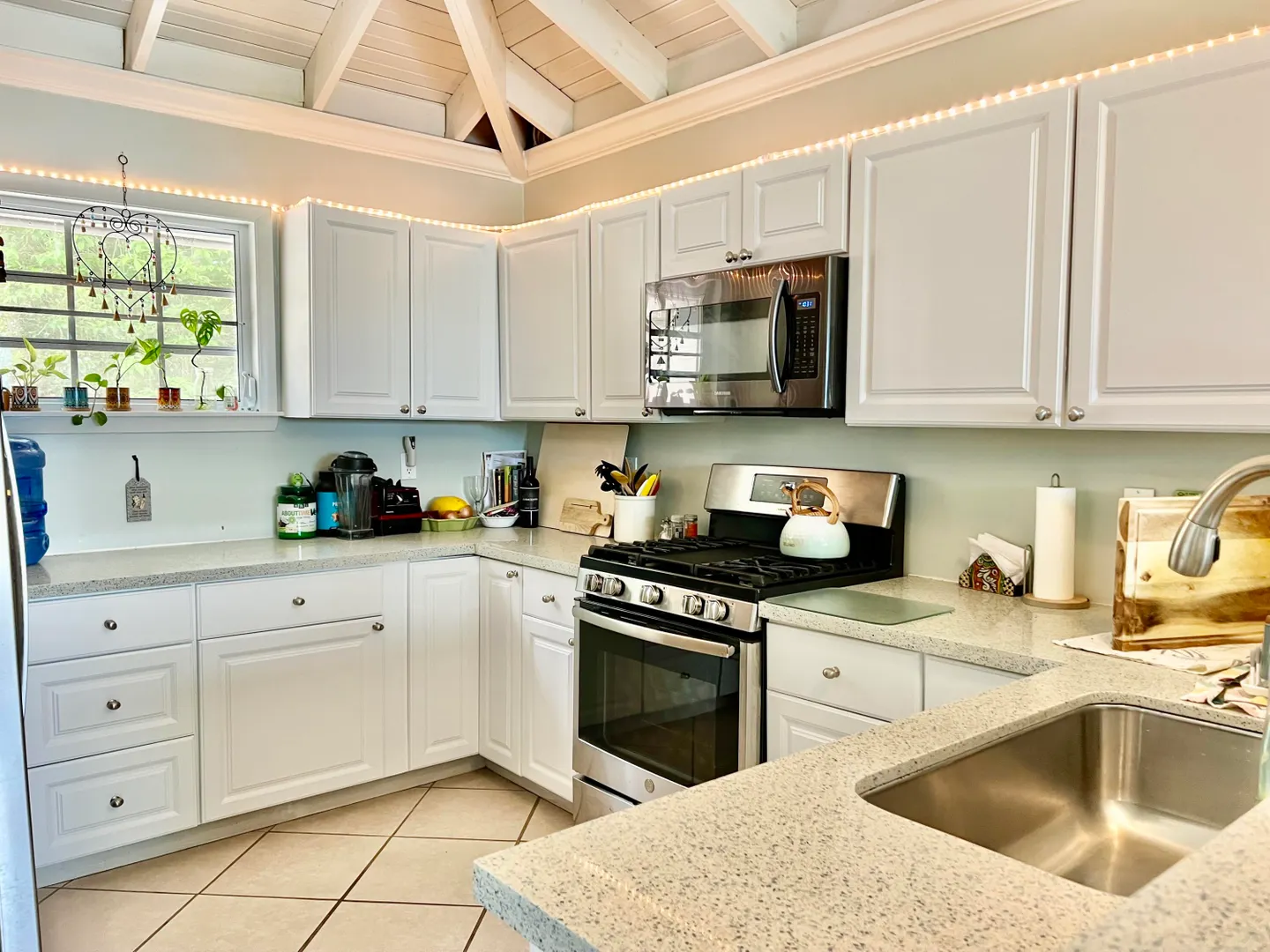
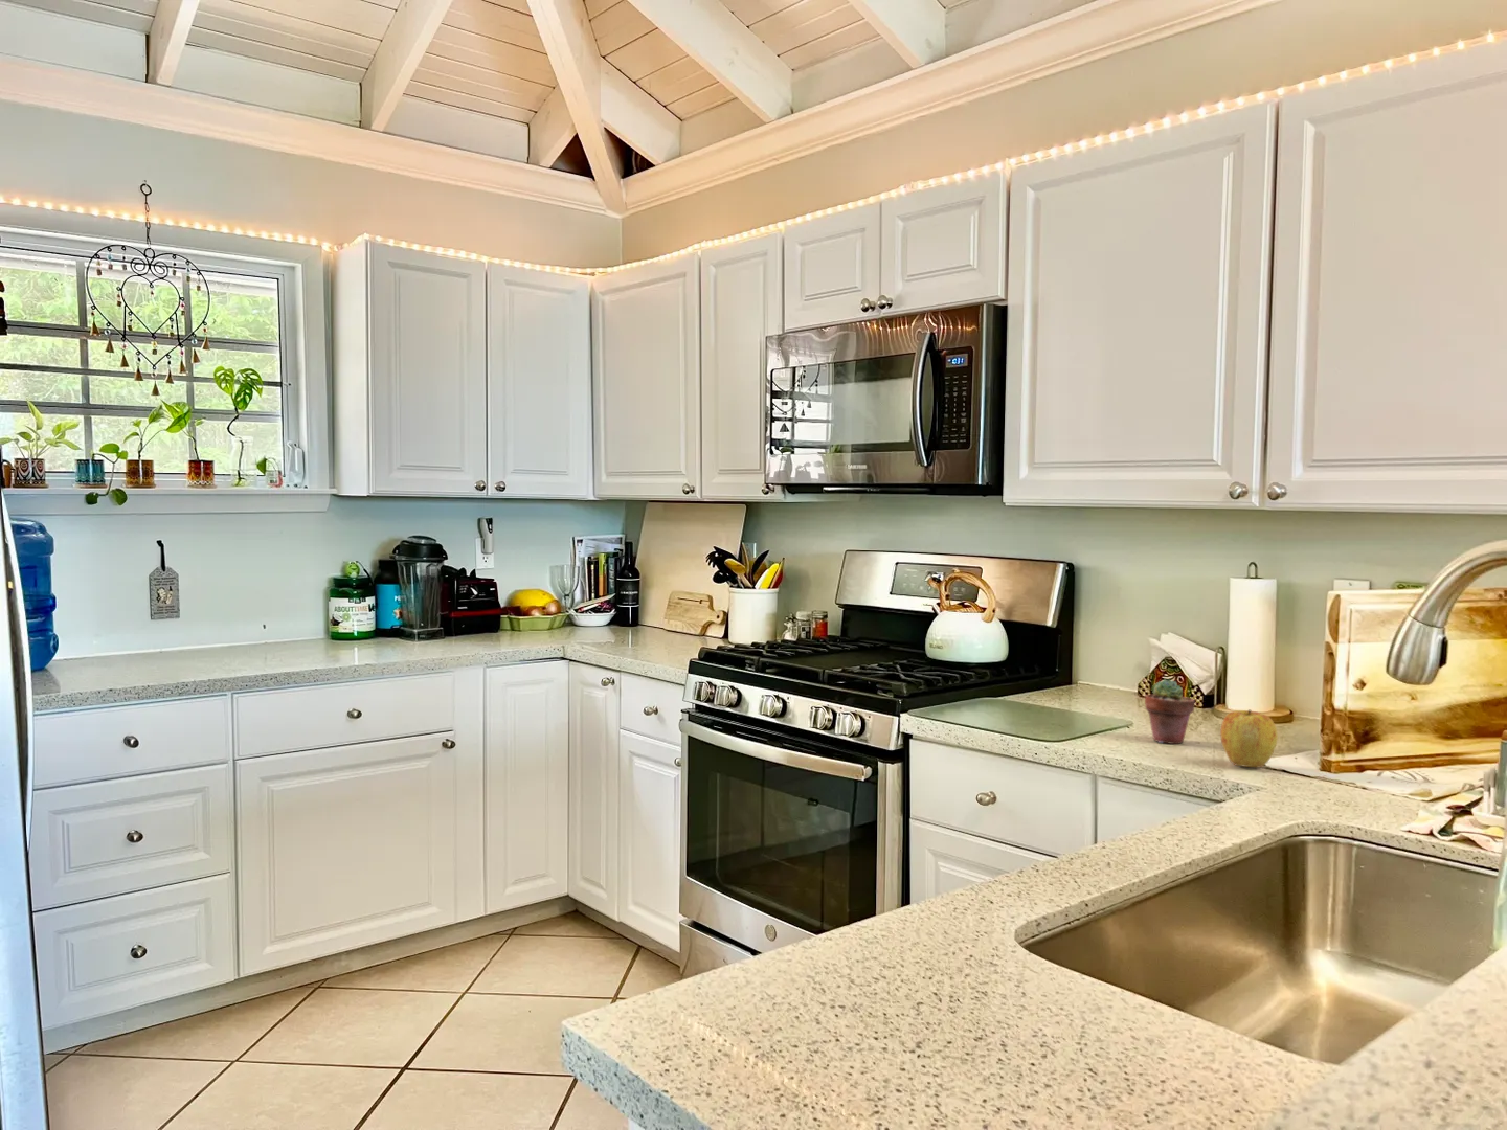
+ apple [1219,710,1279,768]
+ potted succulent [1144,678,1196,745]
